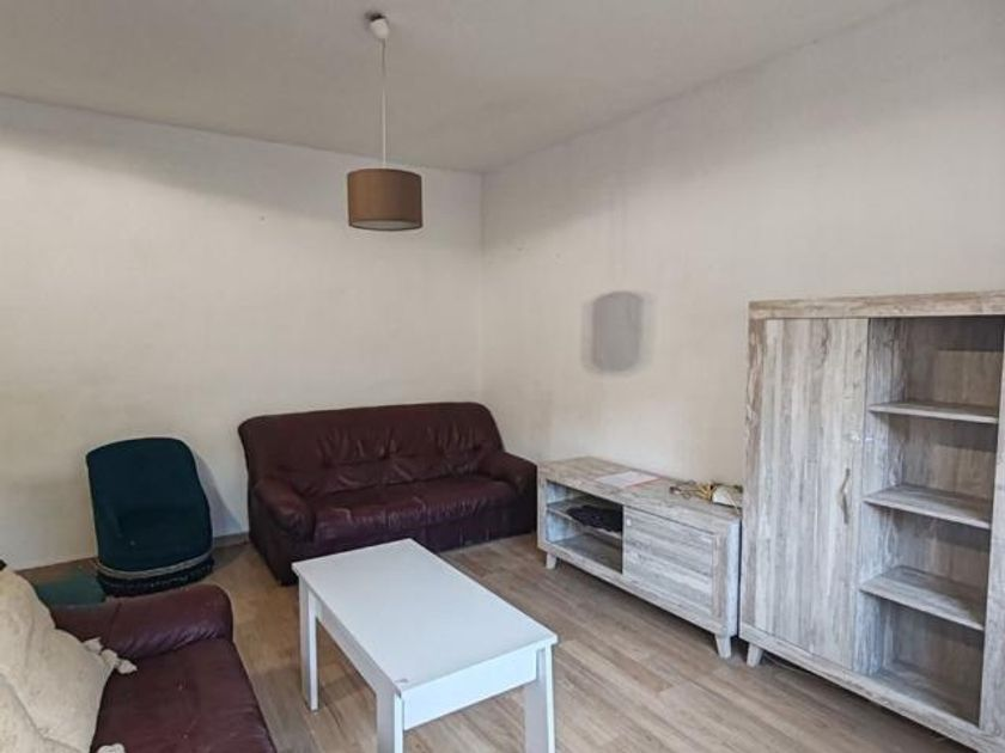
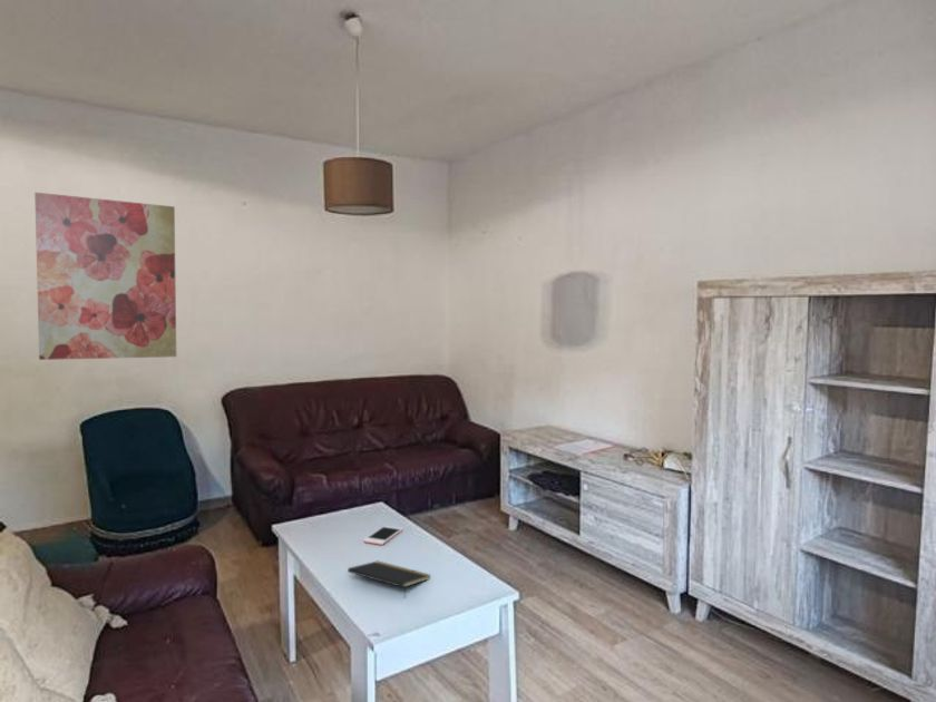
+ notepad [347,560,431,598]
+ cell phone [362,525,404,546]
+ wall art [33,192,177,361]
